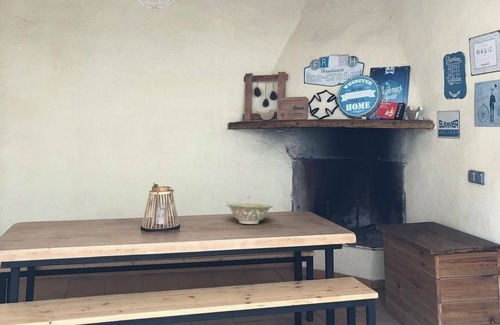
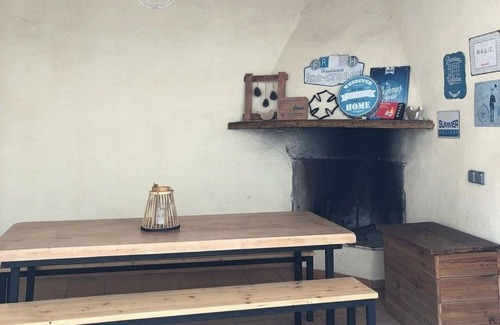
- decorative bowl [226,203,274,225]
